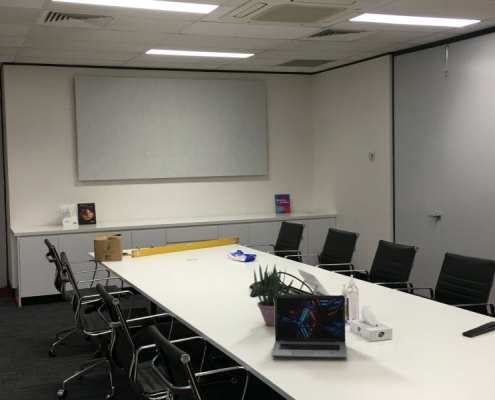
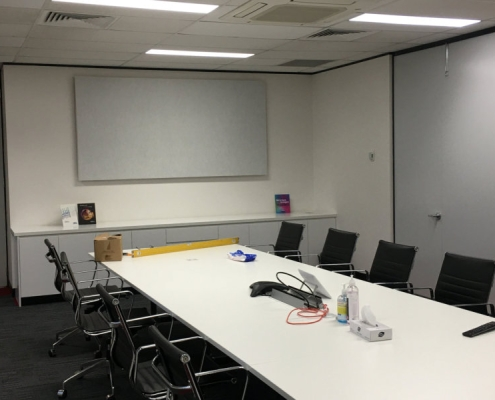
- laptop [270,294,348,359]
- potted plant [253,263,294,327]
